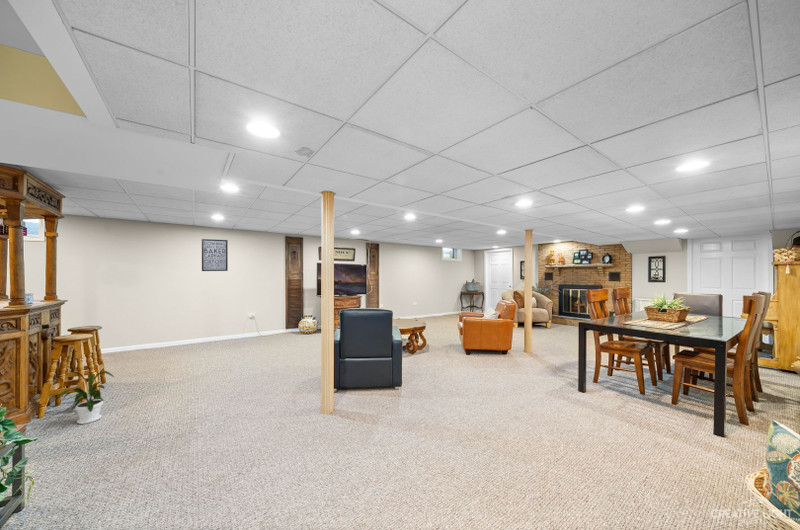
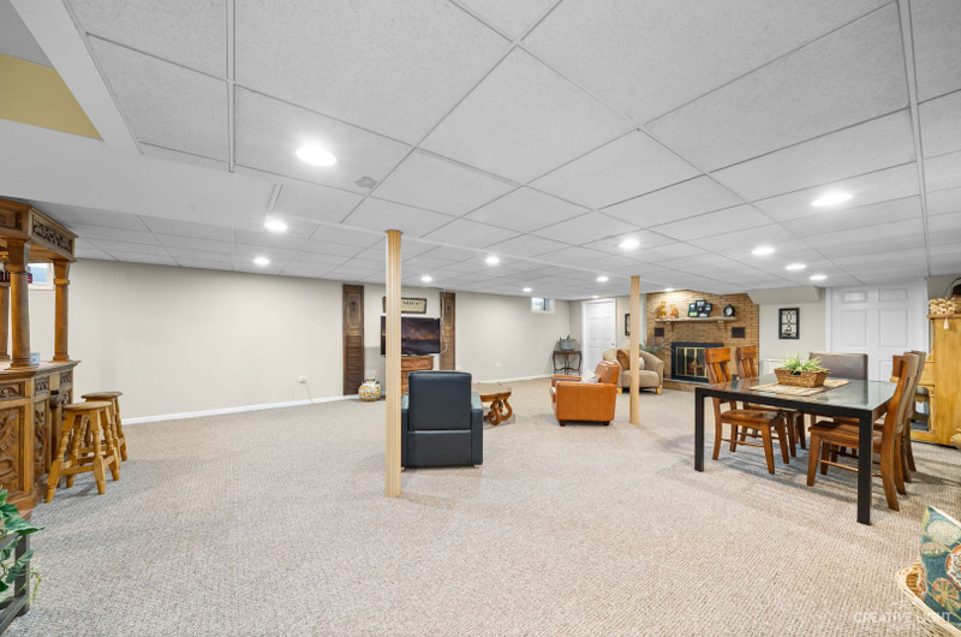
- wall art [201,238,229,272]
- house plant [55,370,116,425]
